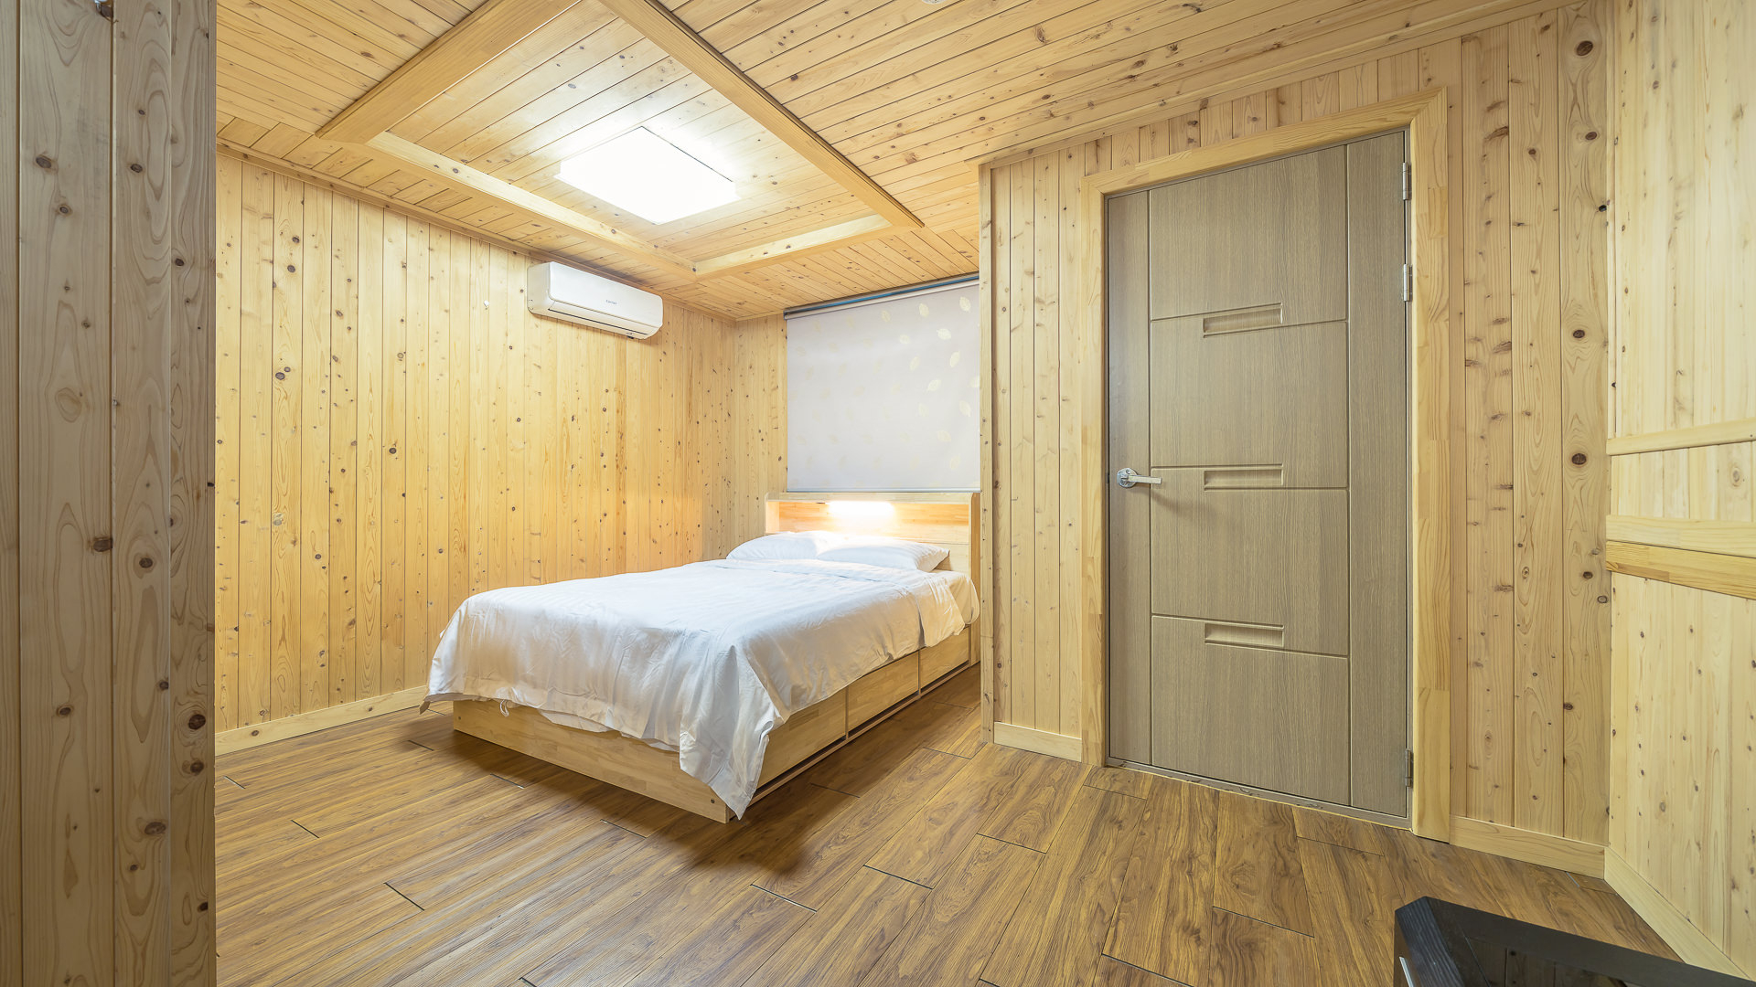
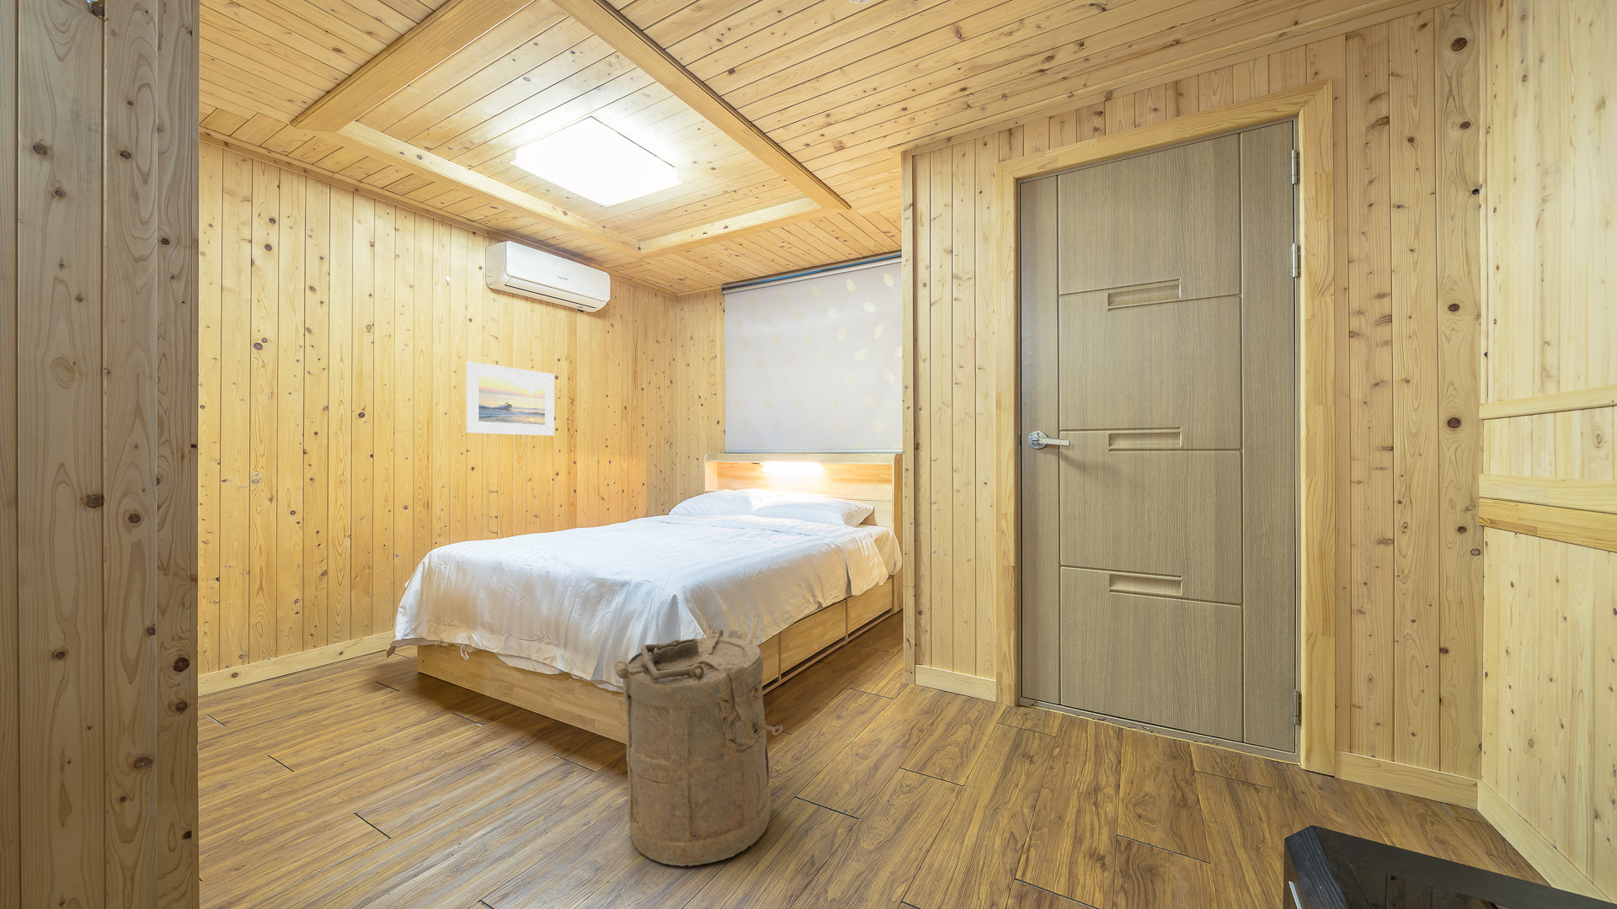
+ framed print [465,361,555,437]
+ laundry hamper [614,628,783,867]
